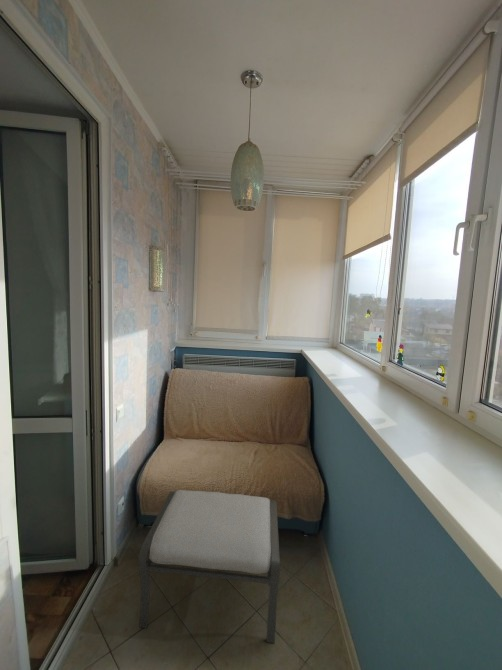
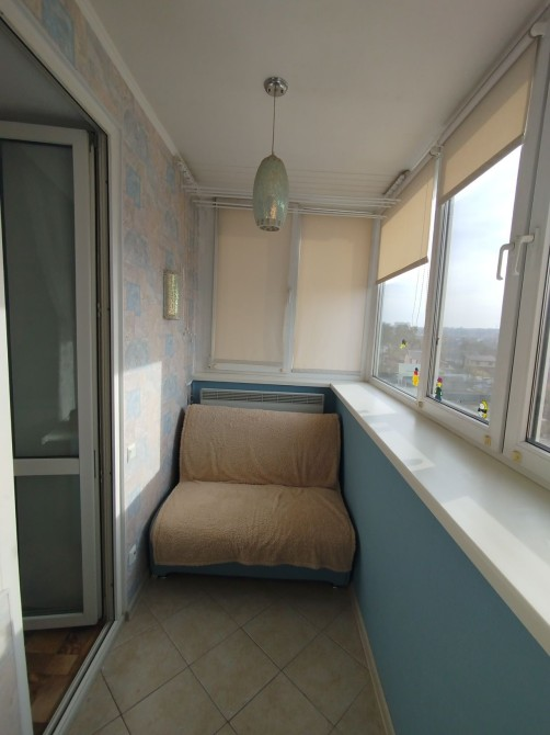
- ottoman [137,489,281,644]
